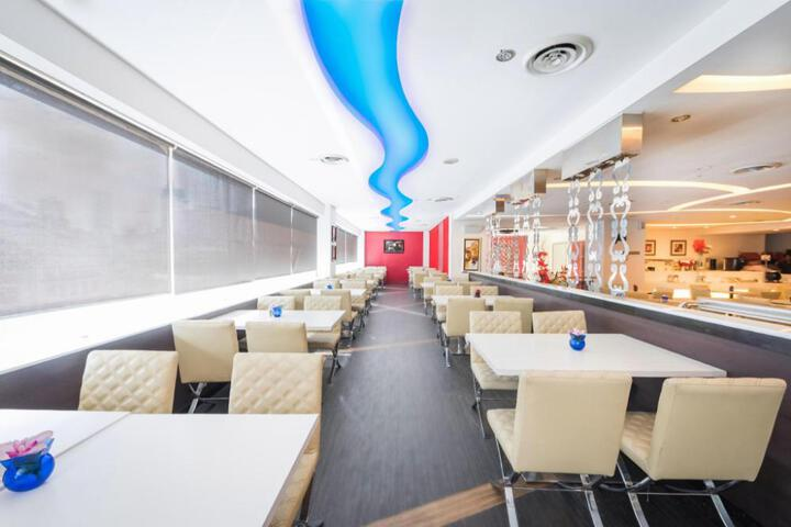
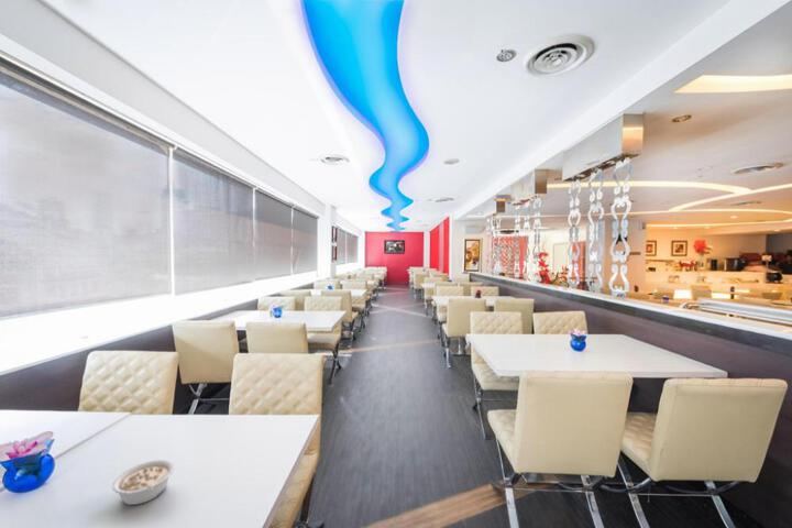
+ legume [111,459,176,506]
